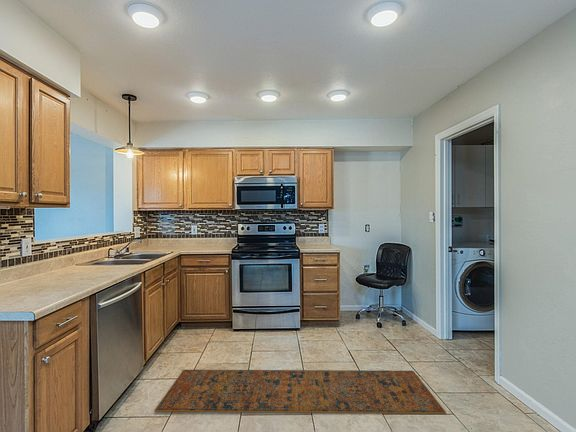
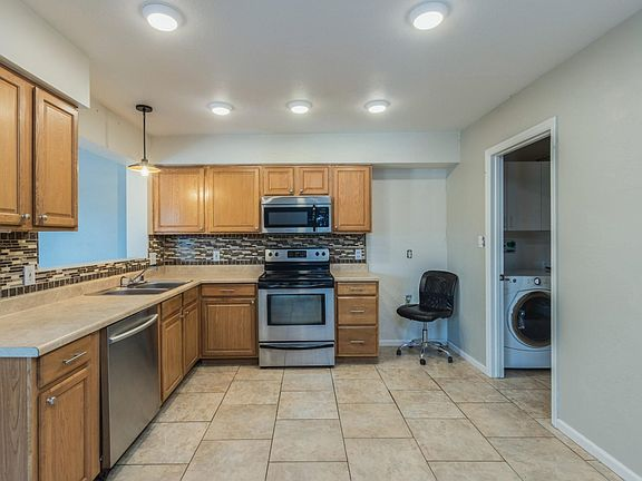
- rug [153,369,447,415]
